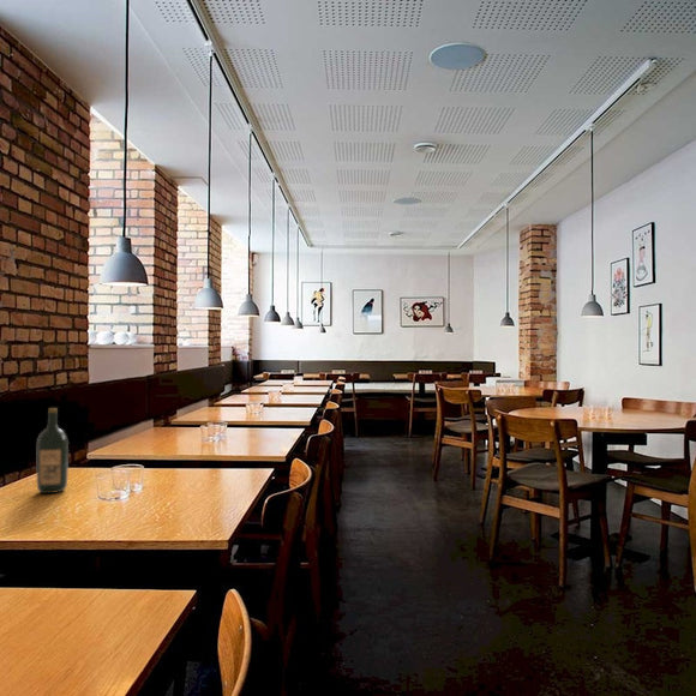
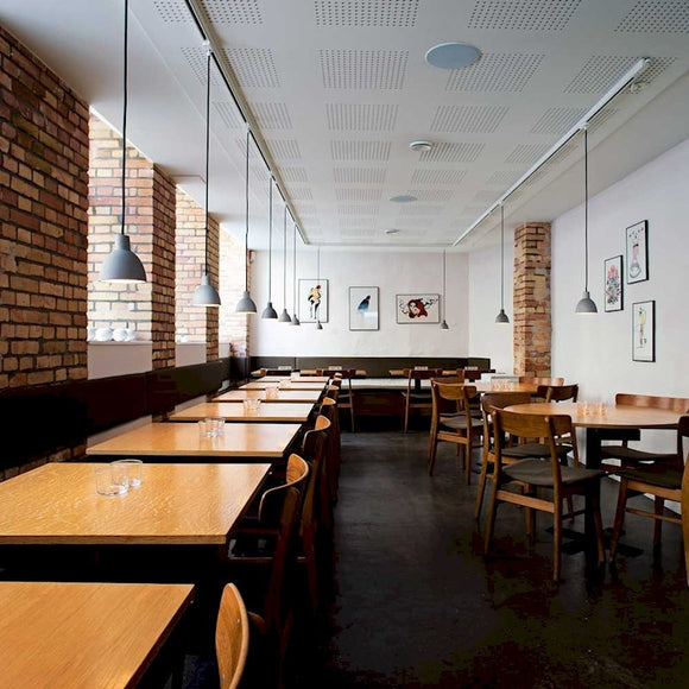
- wine bottle [36,407,70,494]
